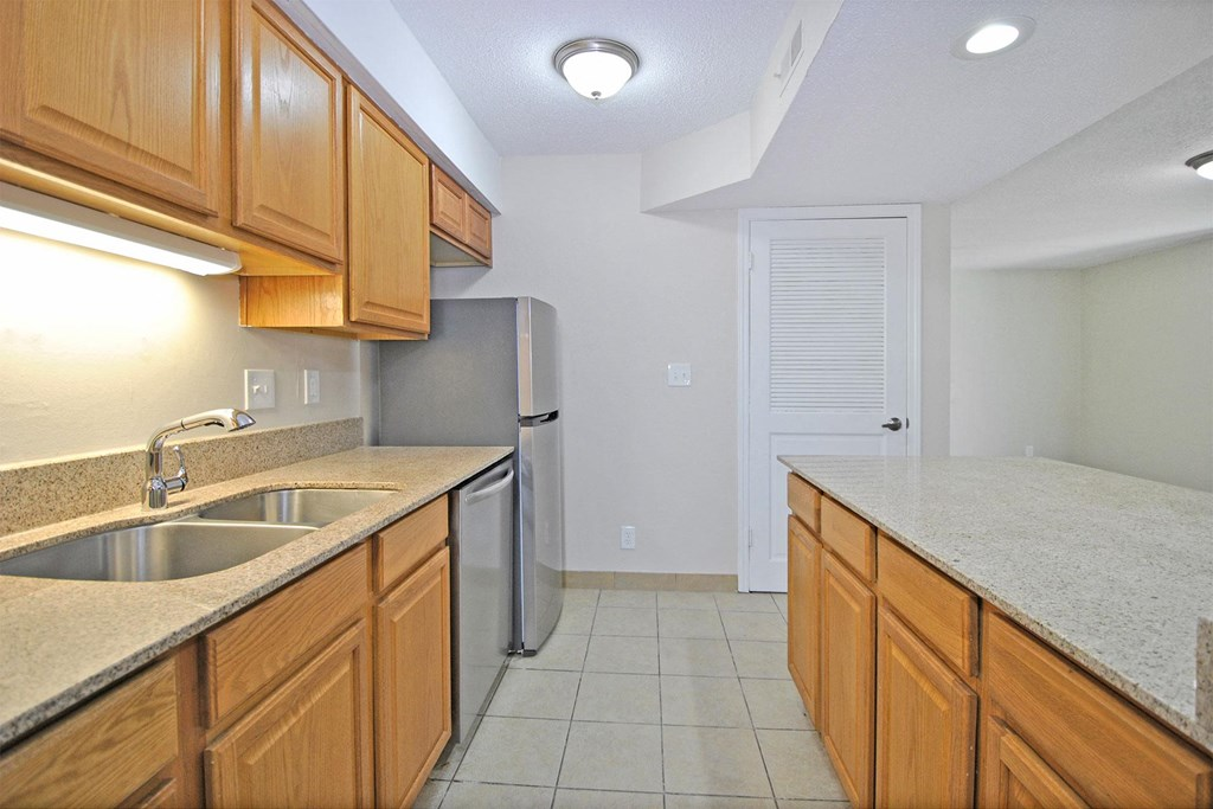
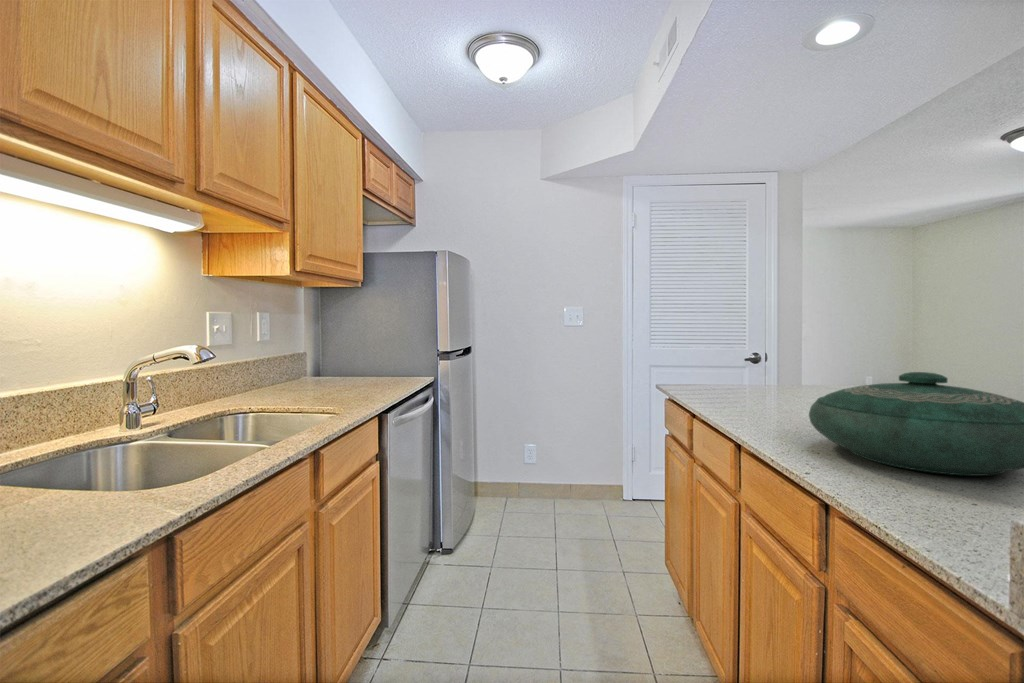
+ decorative bowl [808,371,1024,477]
